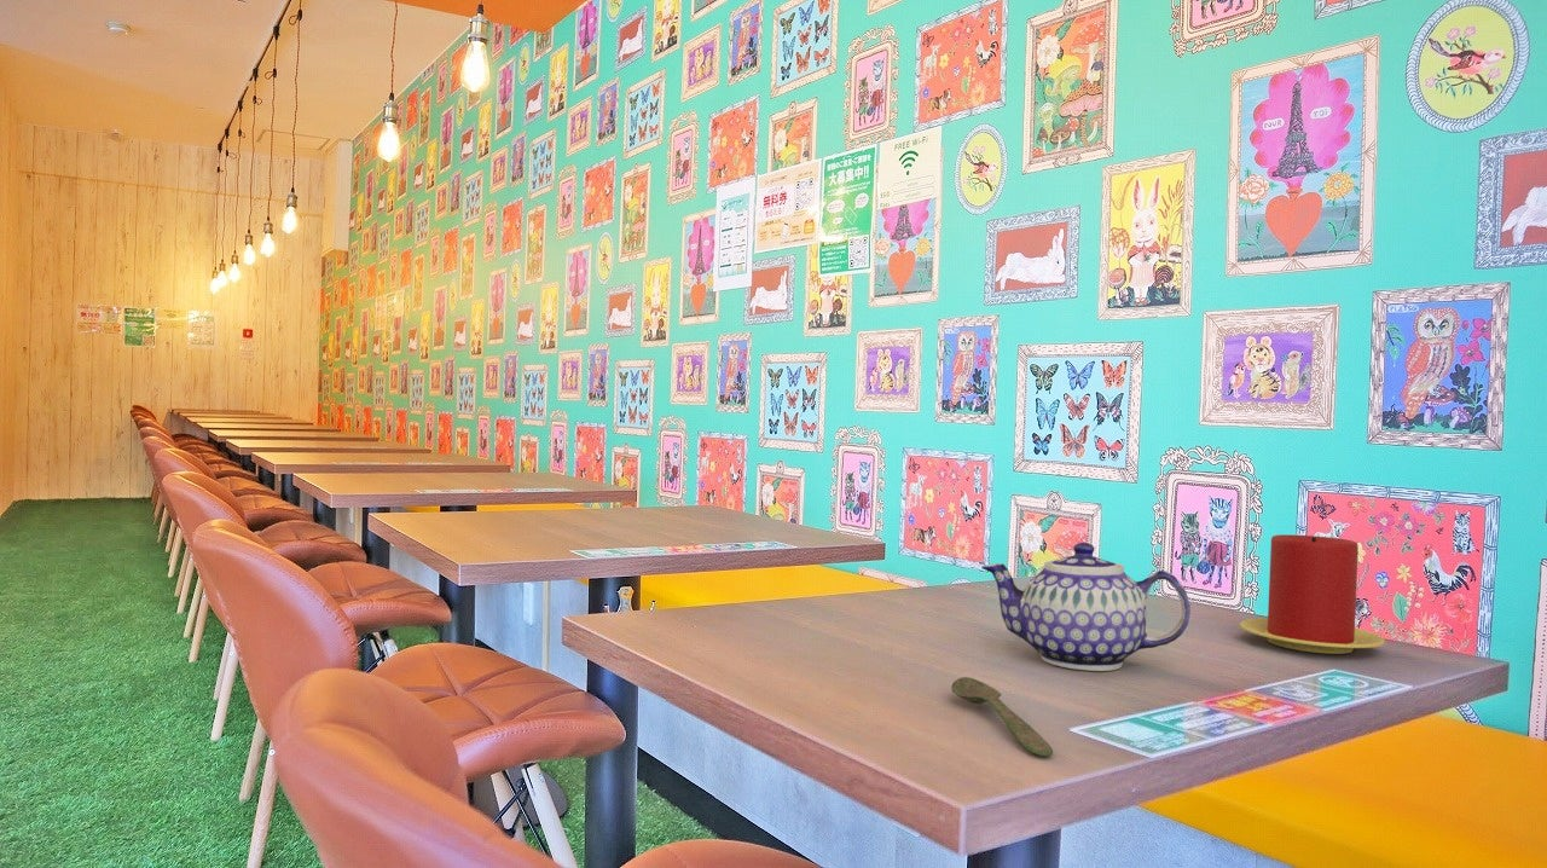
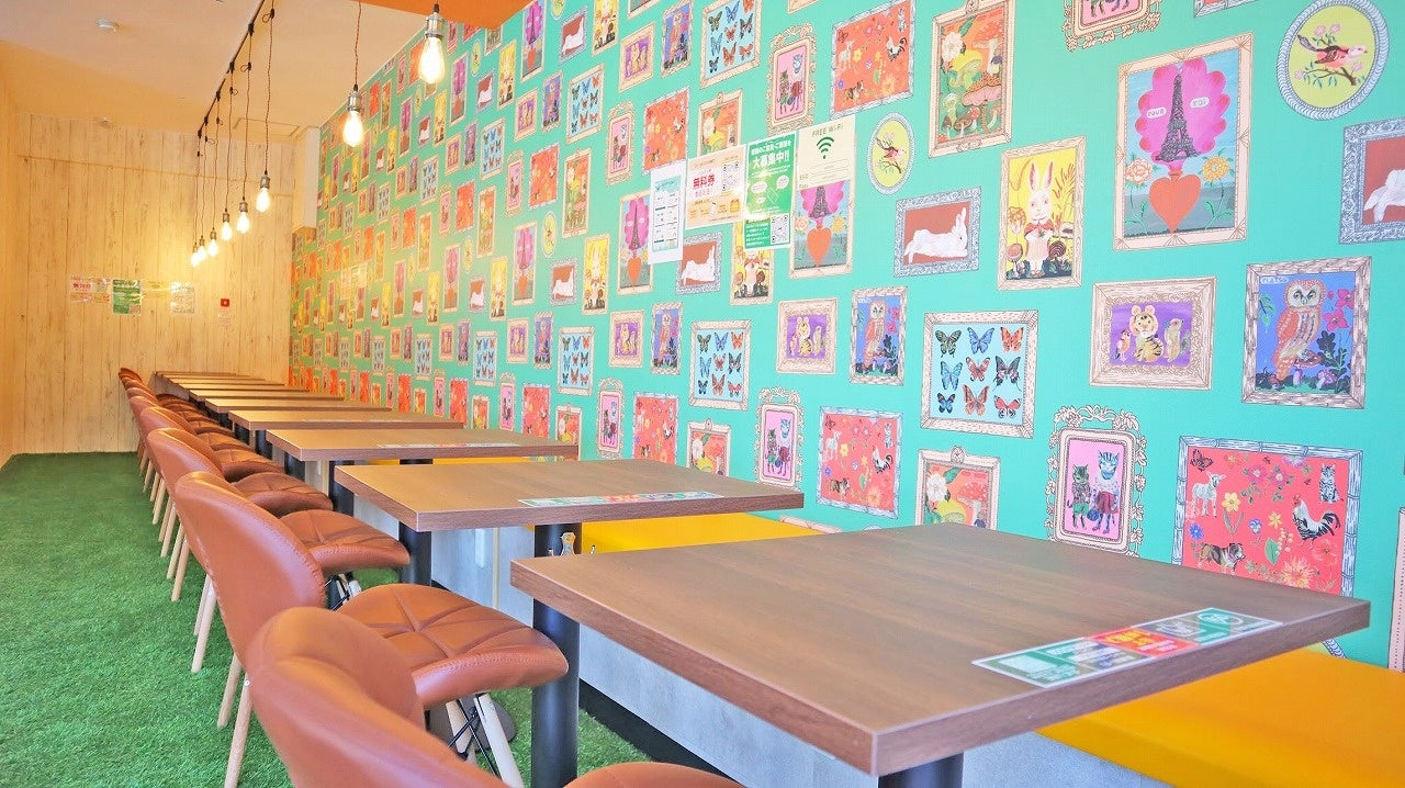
- candle [1239,533,1386,655]
- teapot [981,542,1192,672]
- spoon [950,676,1054,758]
